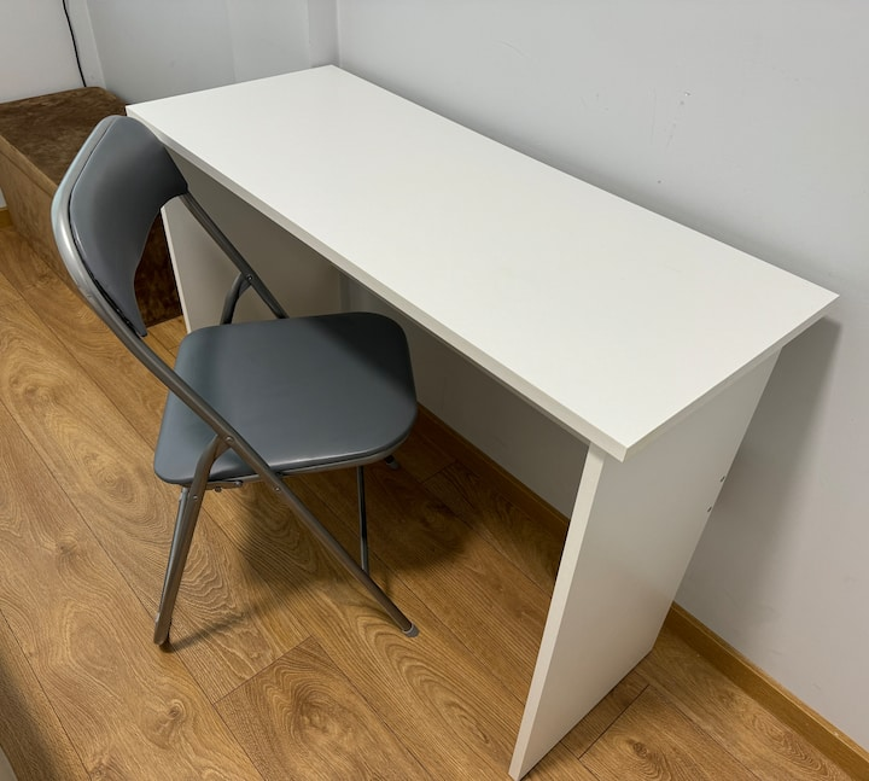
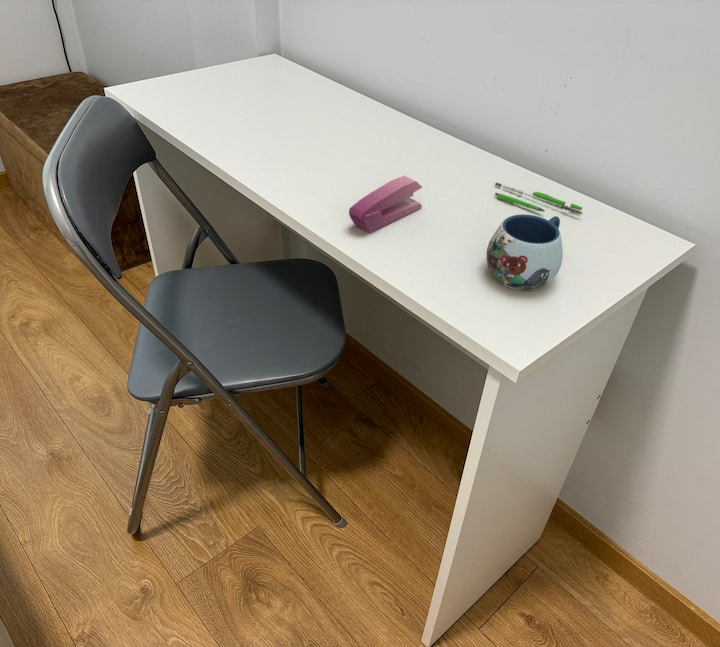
+ stapler [348,175,423,234]
+ pen [494,182,583,215]
+ mug [486,213,564,292]
